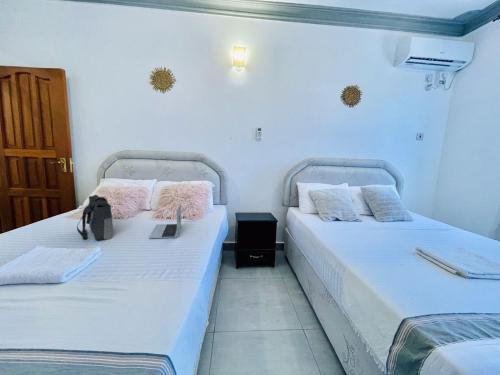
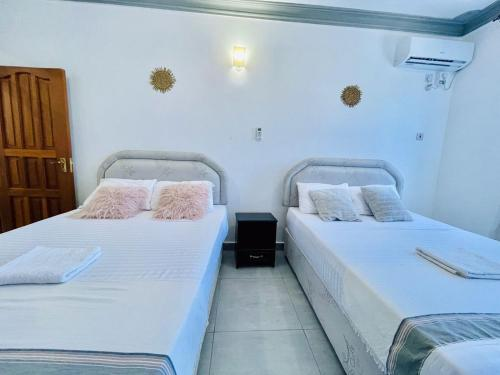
- tote bag [76,194,114,241]
- laptop [148,202,182,239]
